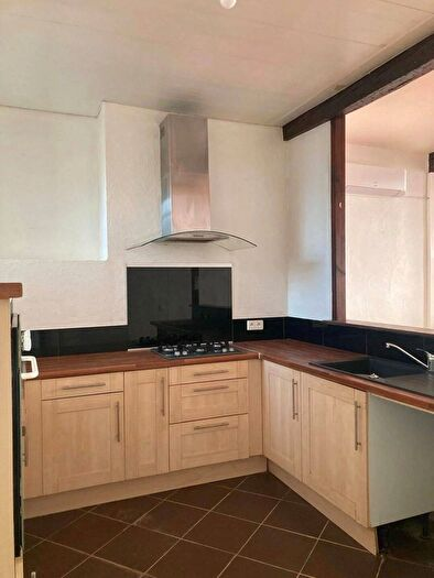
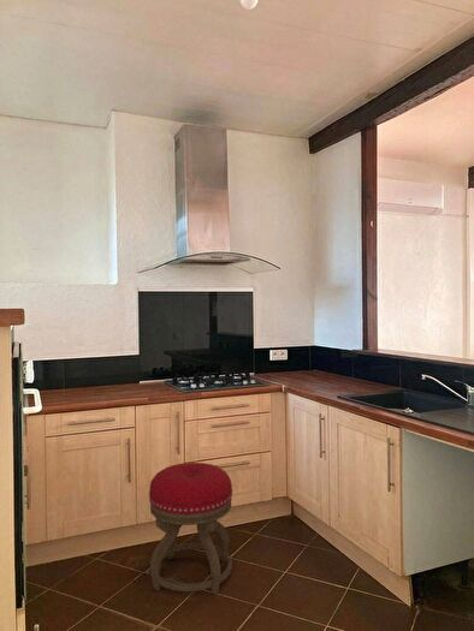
+ stool [148,462,233,595]
